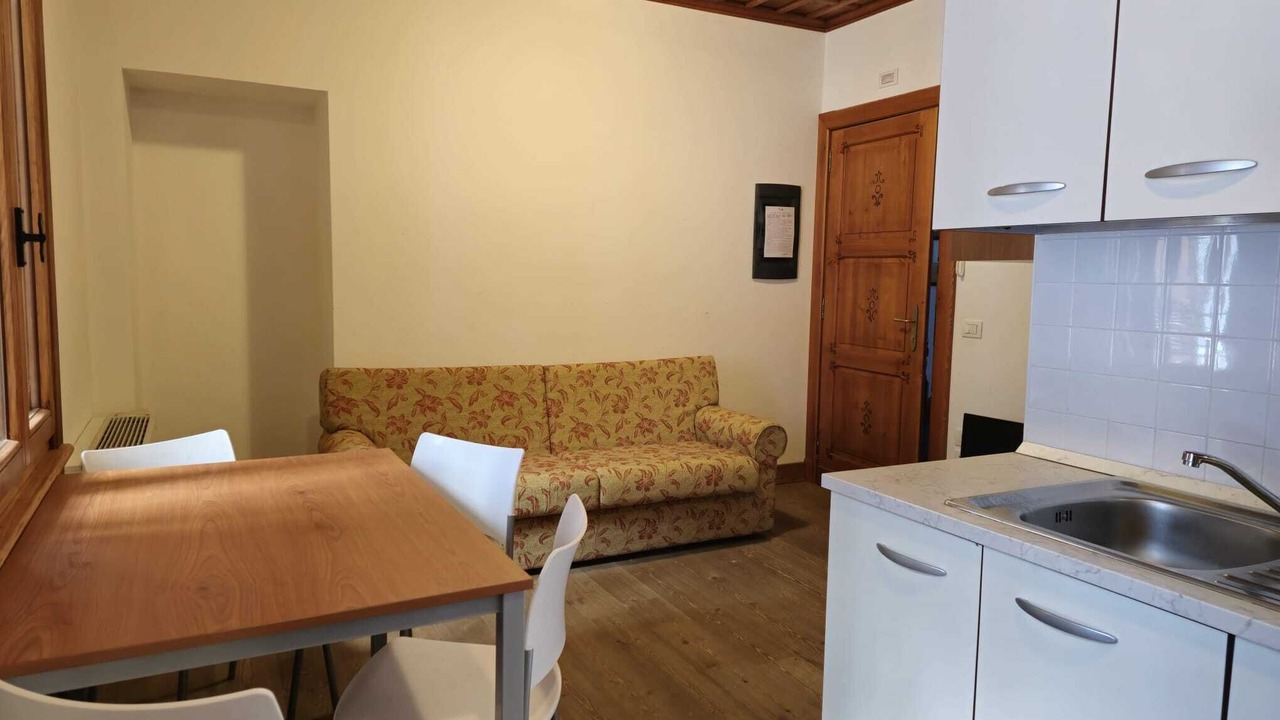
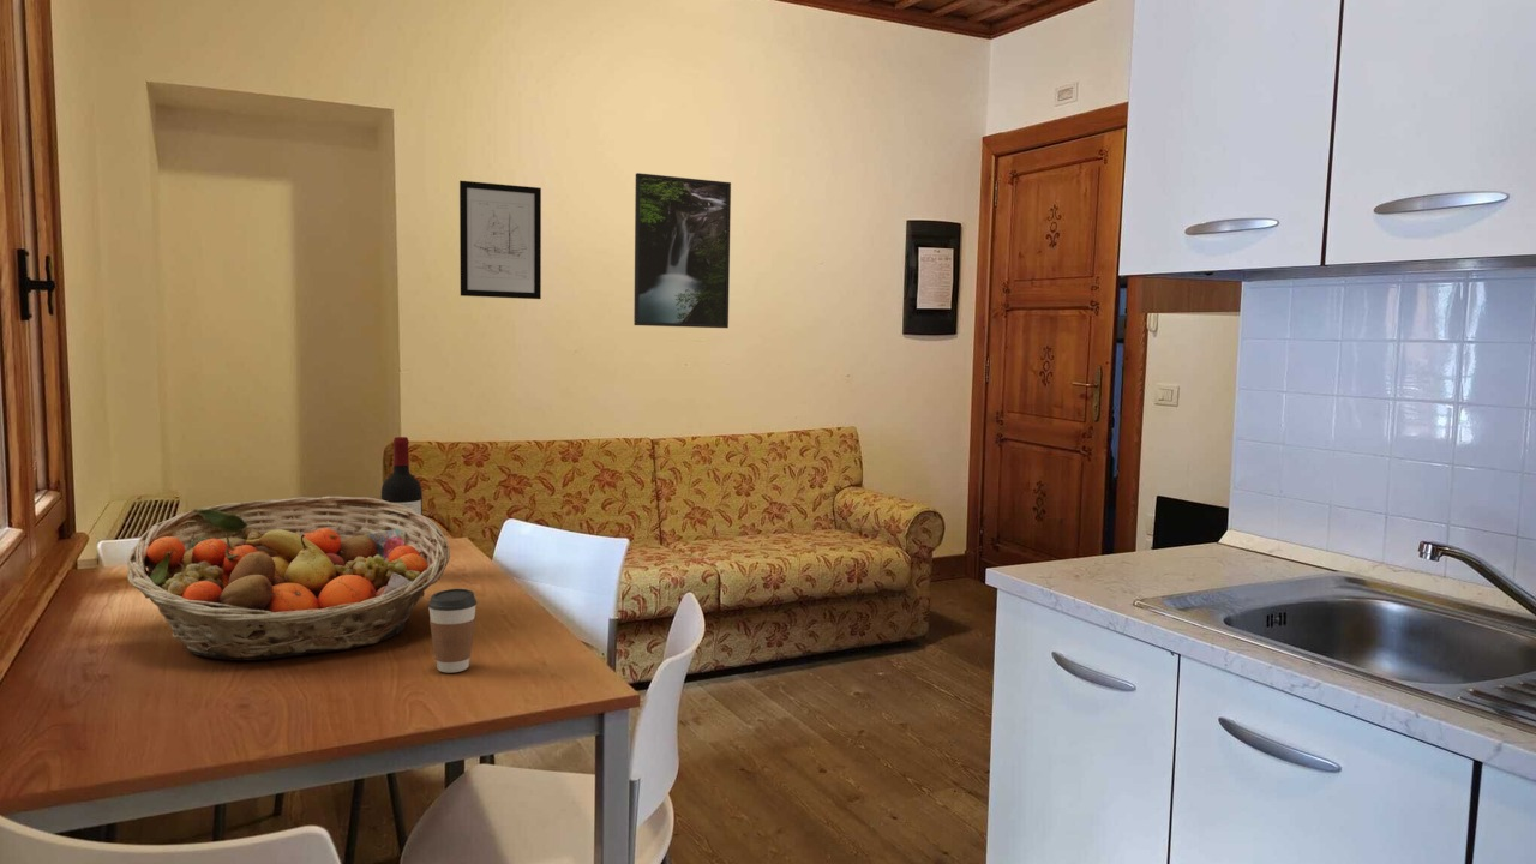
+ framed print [632,172,732,329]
+ coffee cup [427,588,478,674]
+ fruit basket [126,496,451,661]
+ wall art [458,180,542,300]
+ wine bottle [380,436,424,516]
